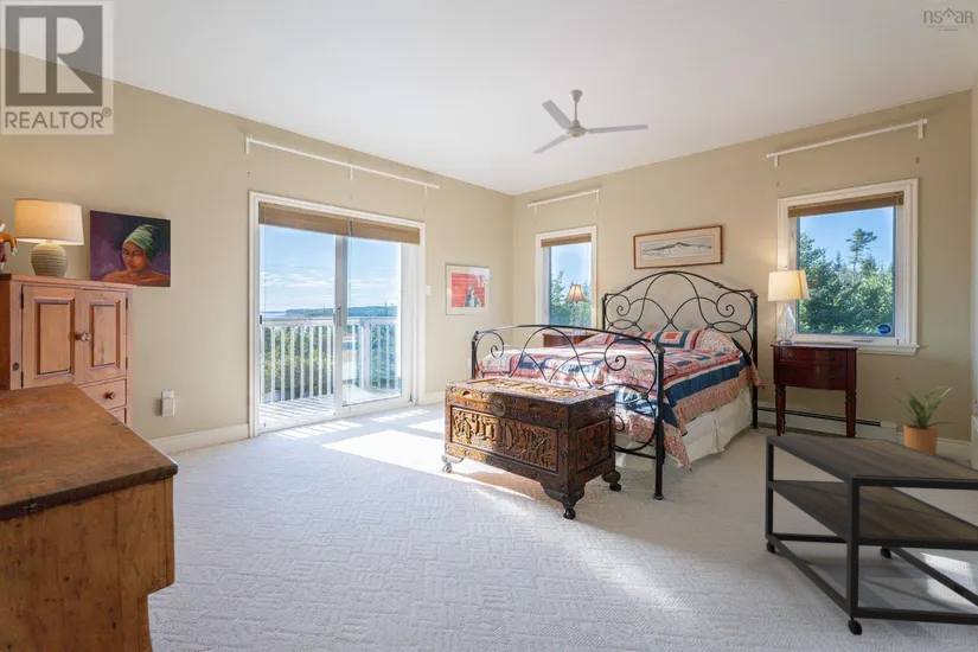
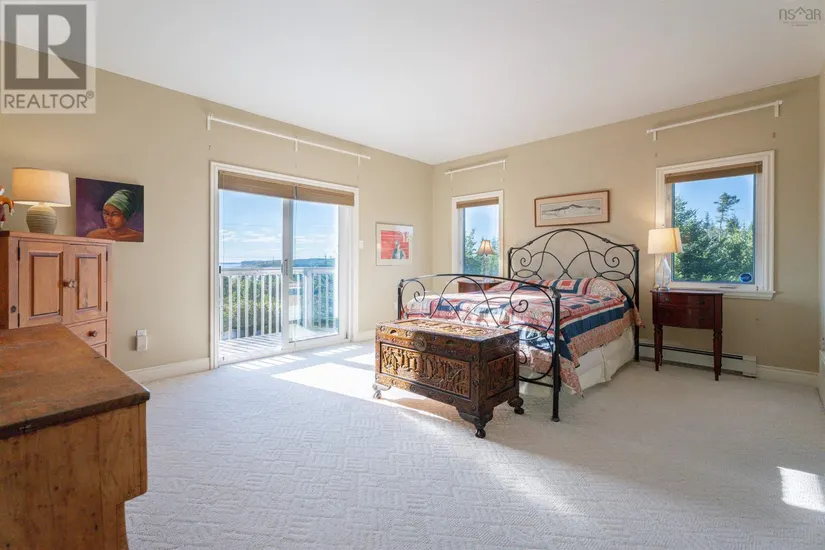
- side table [763,435,978,637]
- house plant [876,384,961,456]
- ceiling fan [530,89,650,154]
